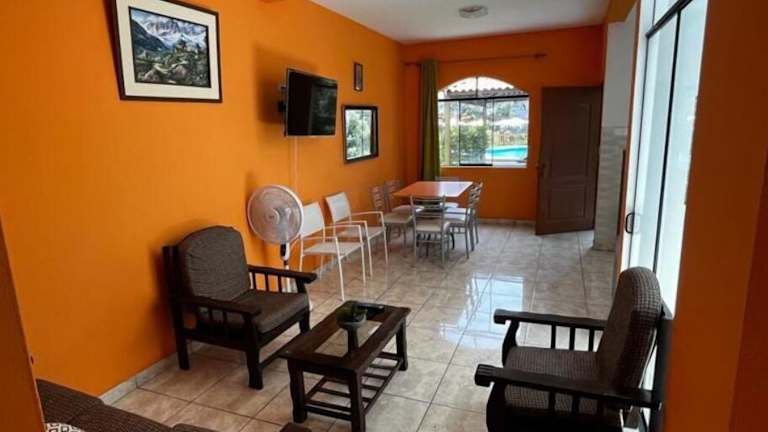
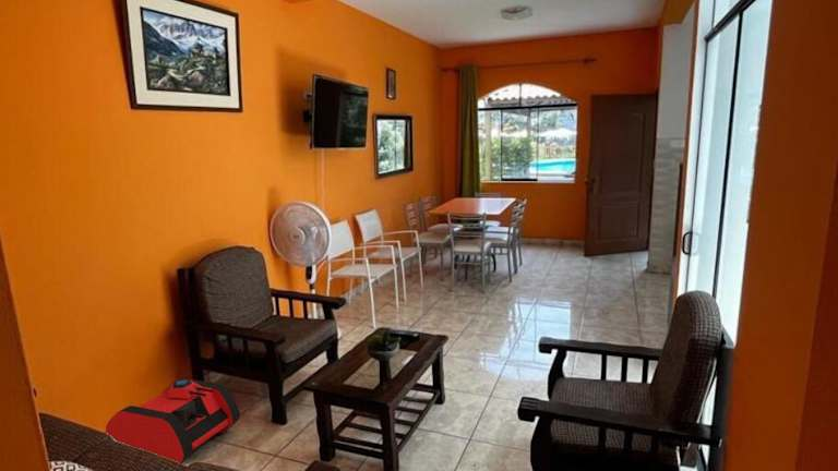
+ backpack [105,377,241,464]
